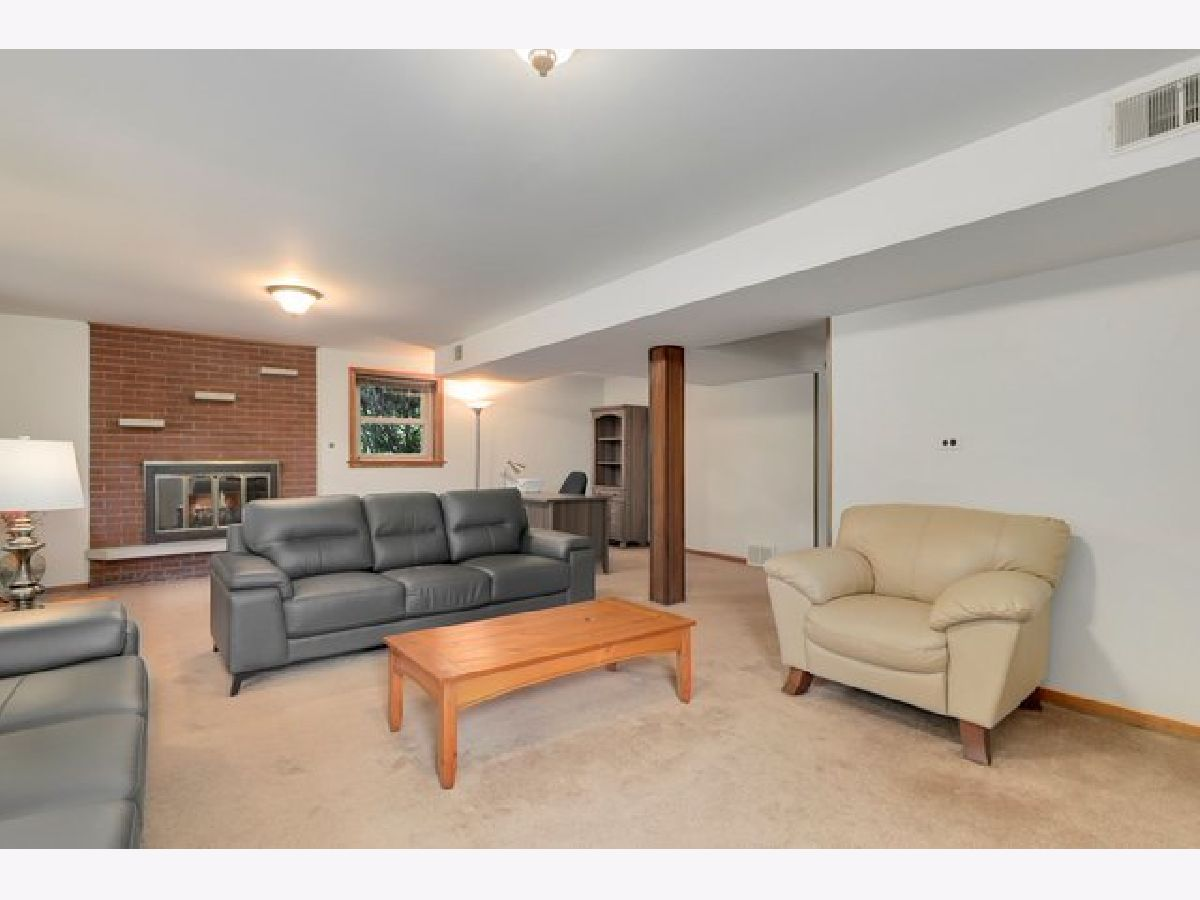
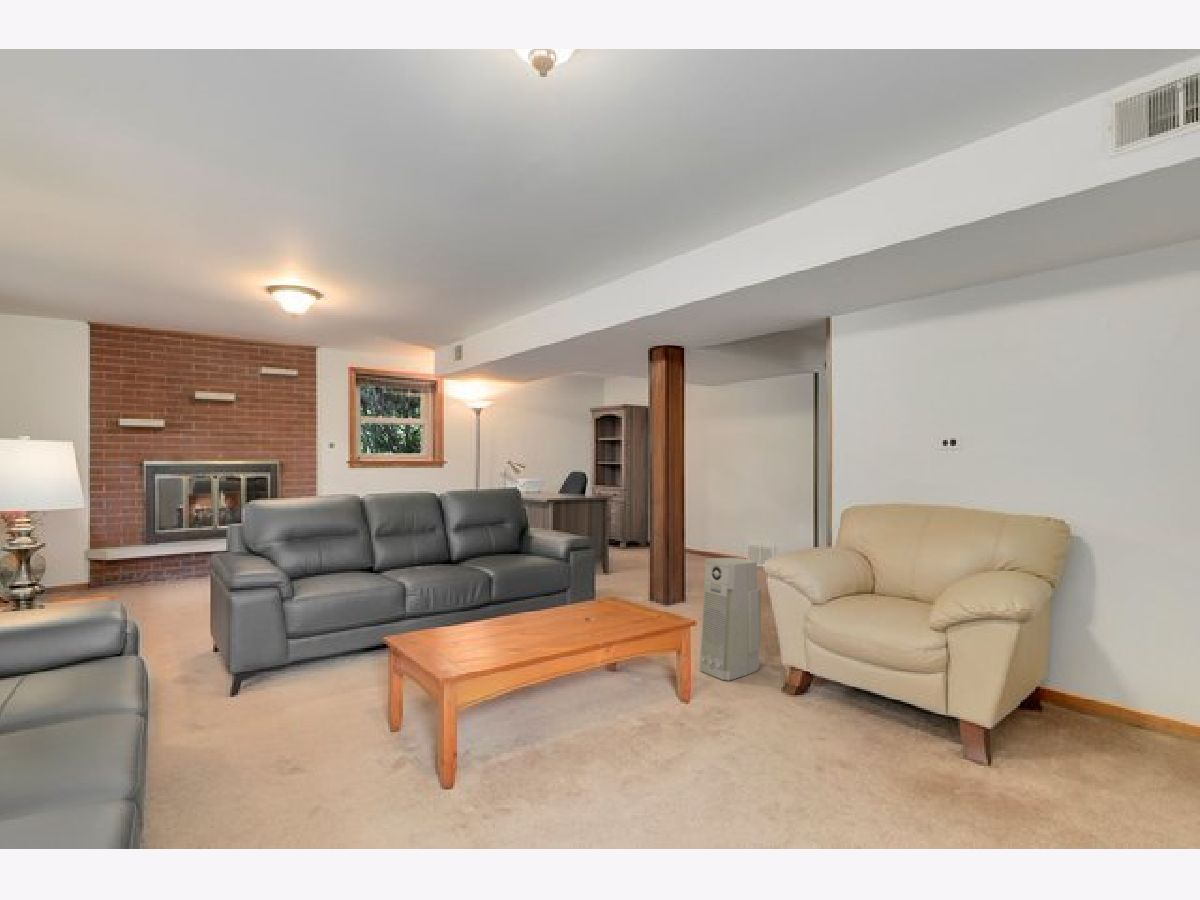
+ air purifier [699,557,762,681]
